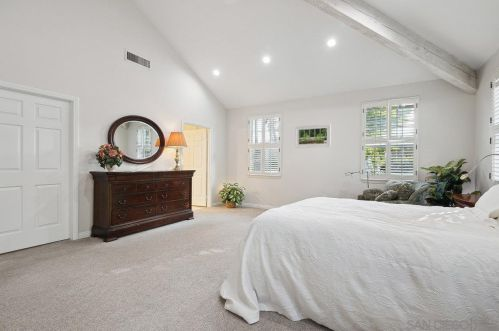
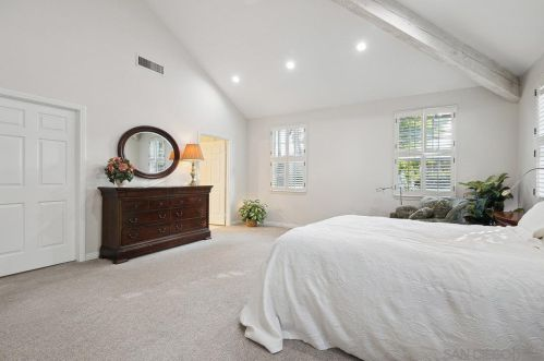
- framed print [294,123,332,149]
